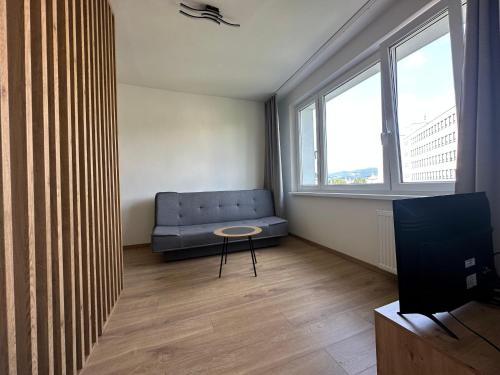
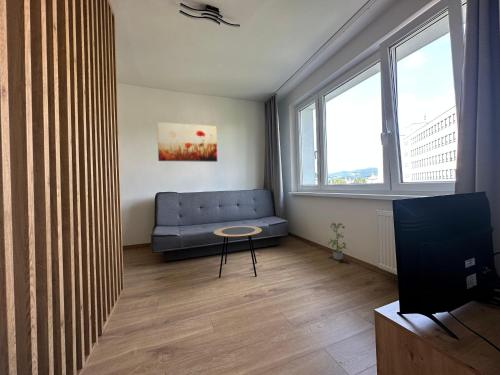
+ wall art [156,121,218,163]
+ potted plant [326,221,348,261]
